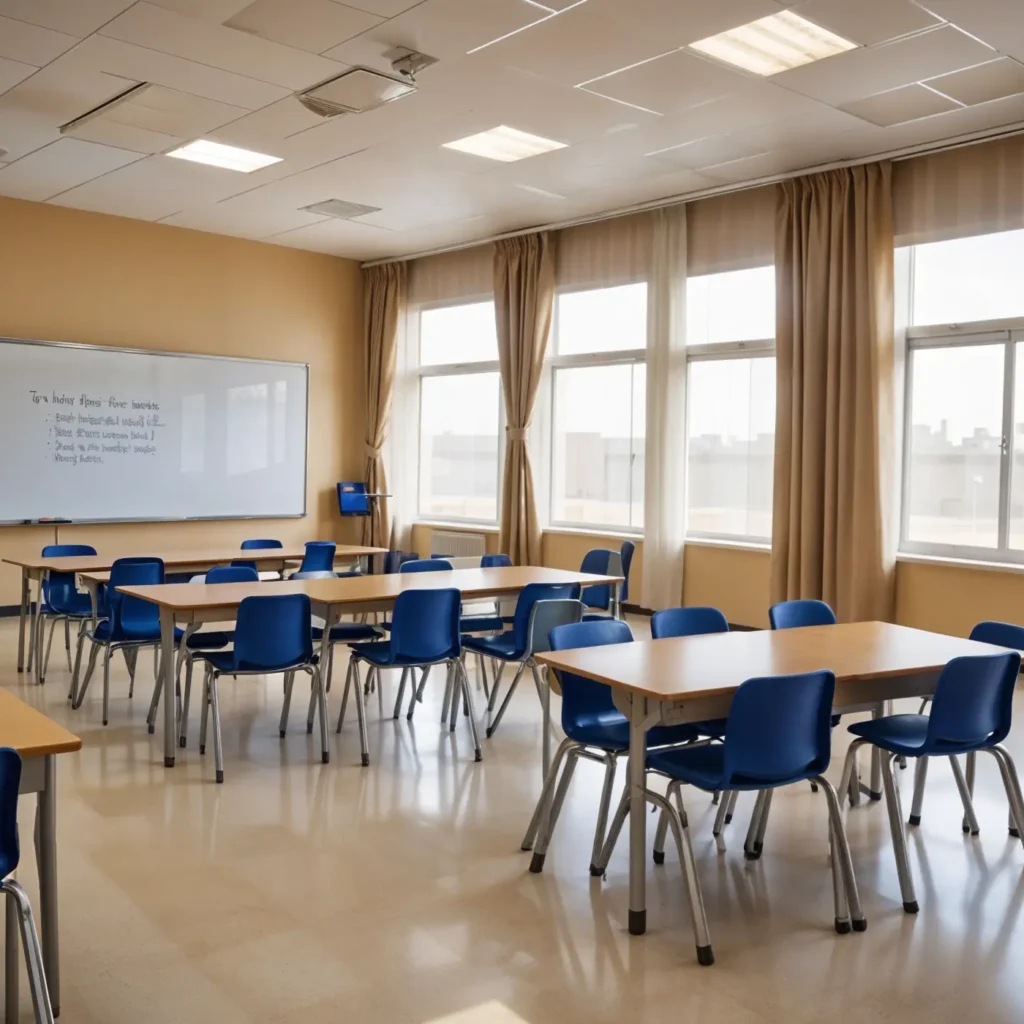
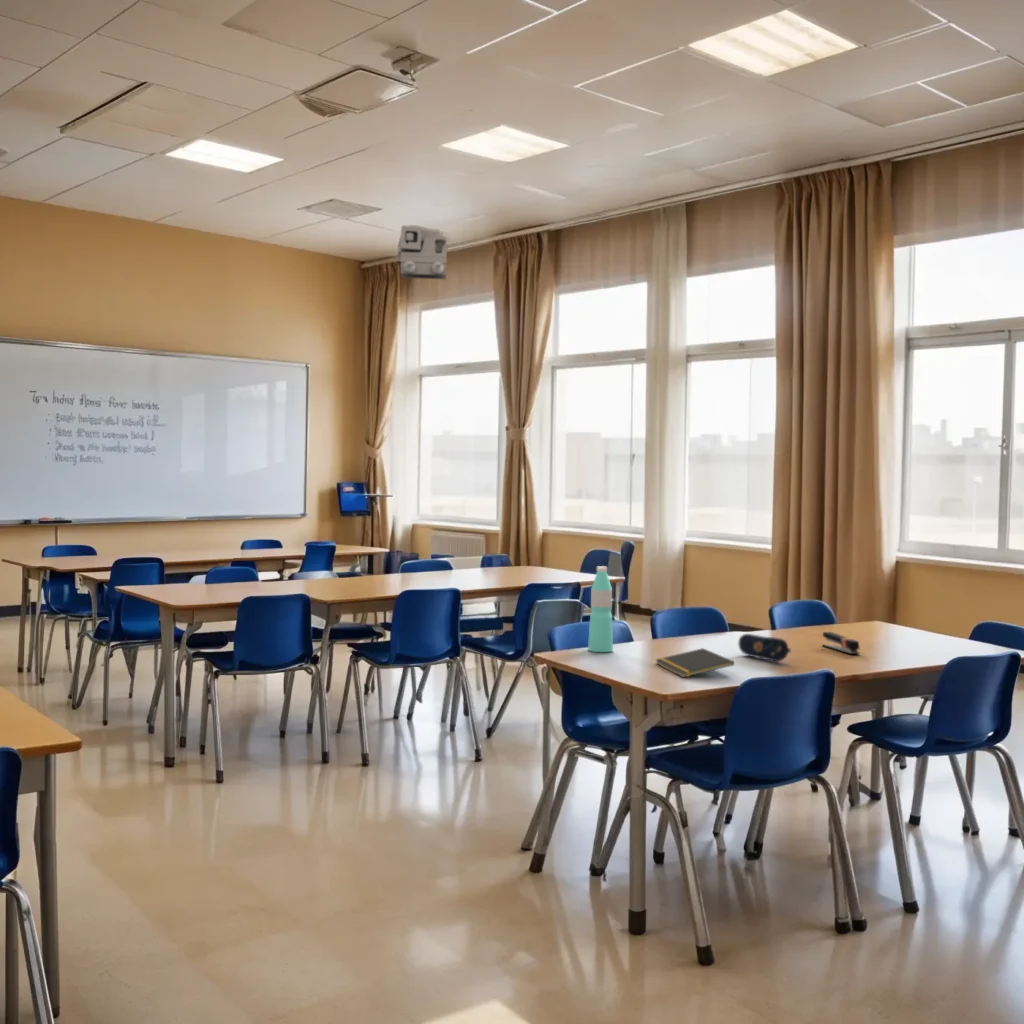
+ notepad [654,647,735,679]
+ stapler [821,631,861,655]
+ total station [397,224,452,280]
+ water bottle [587,565,614,653]
+ pencil case [737,633,791,663]
